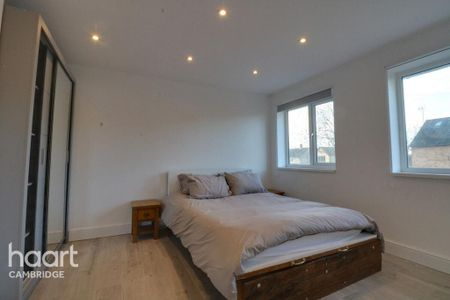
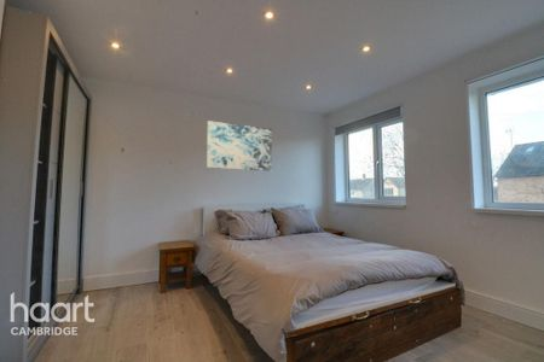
+ wall art [206,119,273,173]
